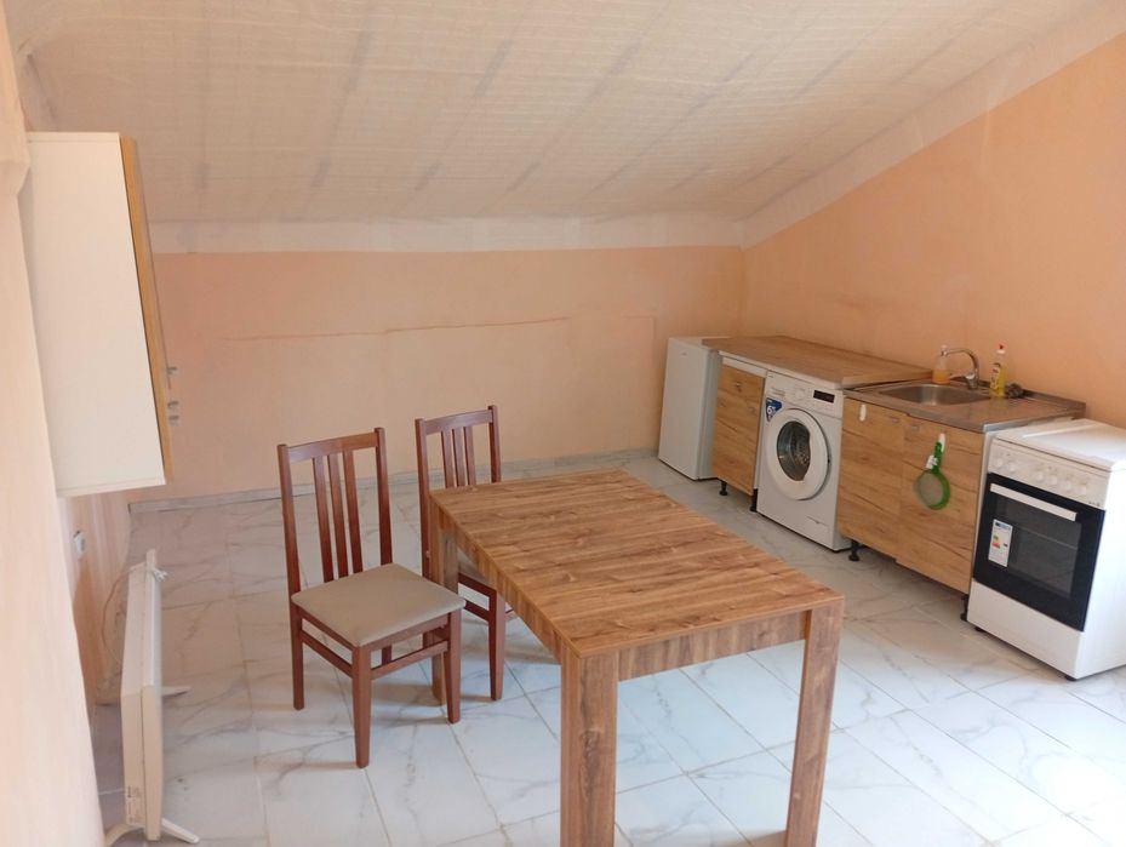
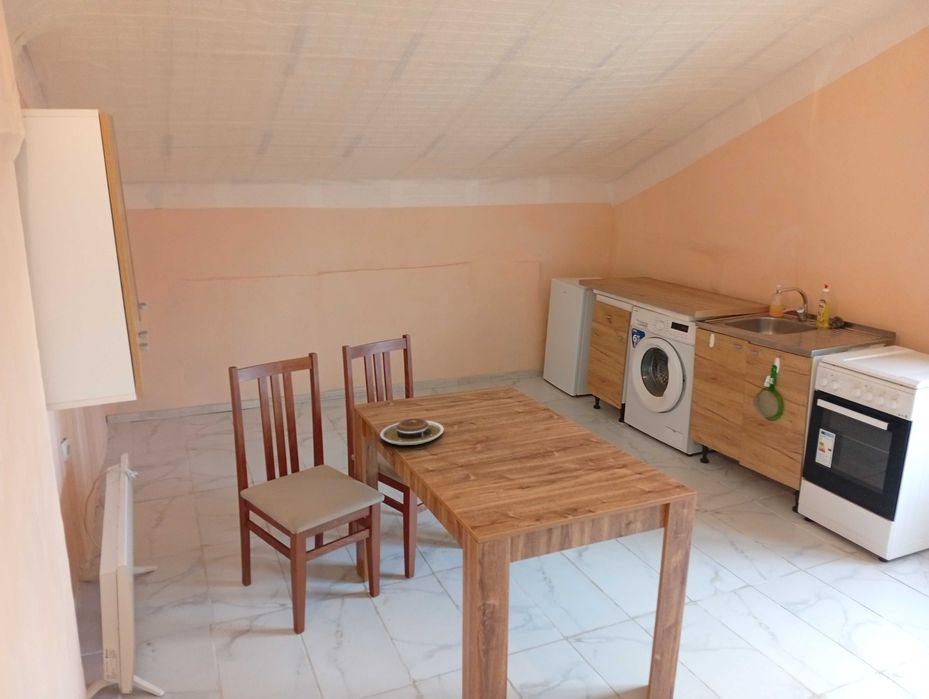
+ plate [379,418,445,446]
